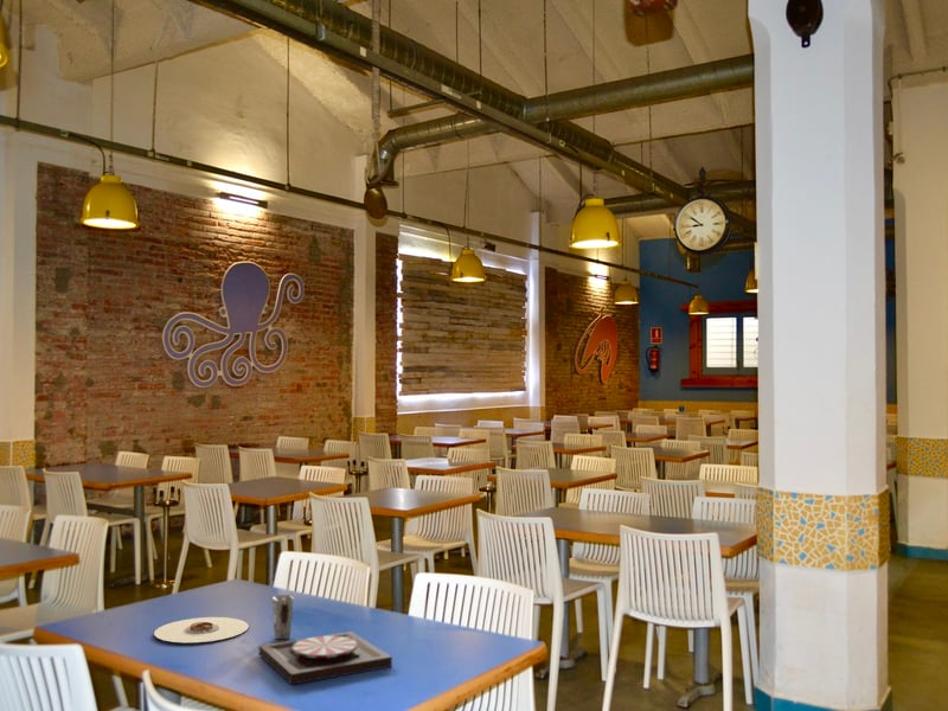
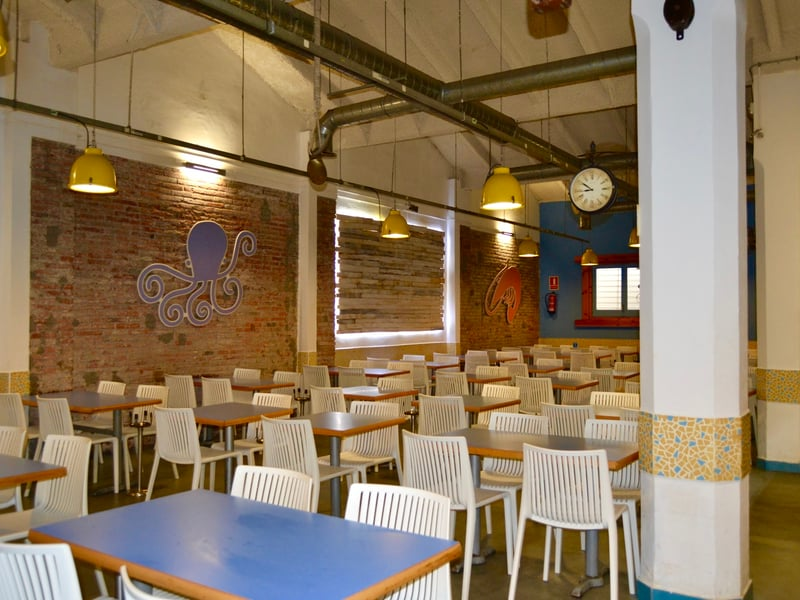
- plate [153,616,250,643]
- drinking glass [271,594,294,640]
- plate [258,630,393,686]
